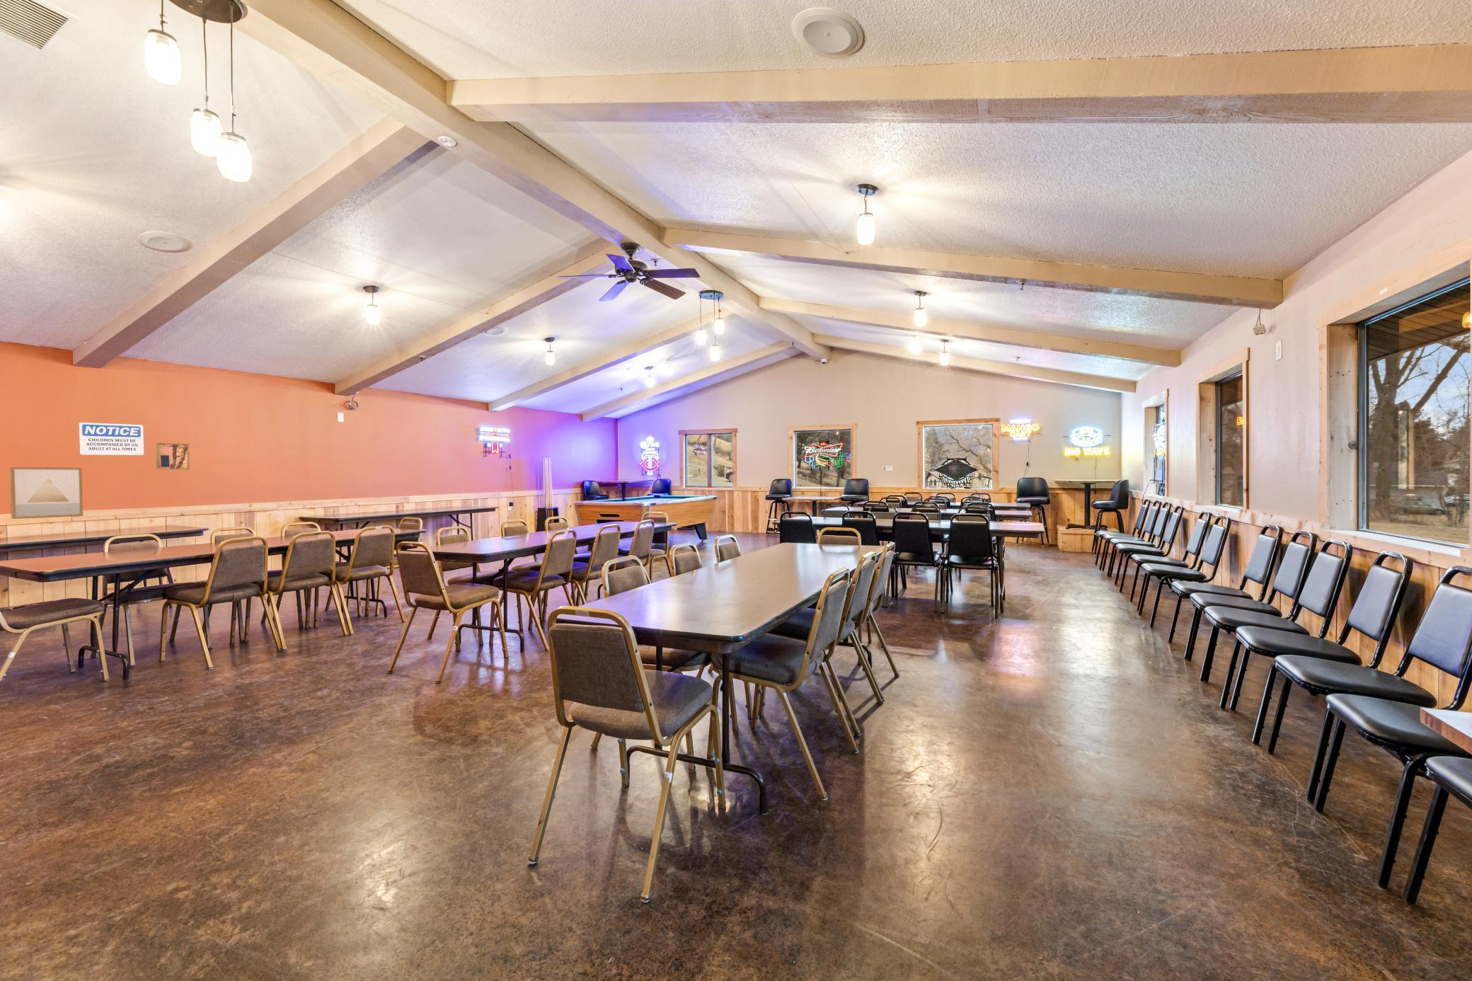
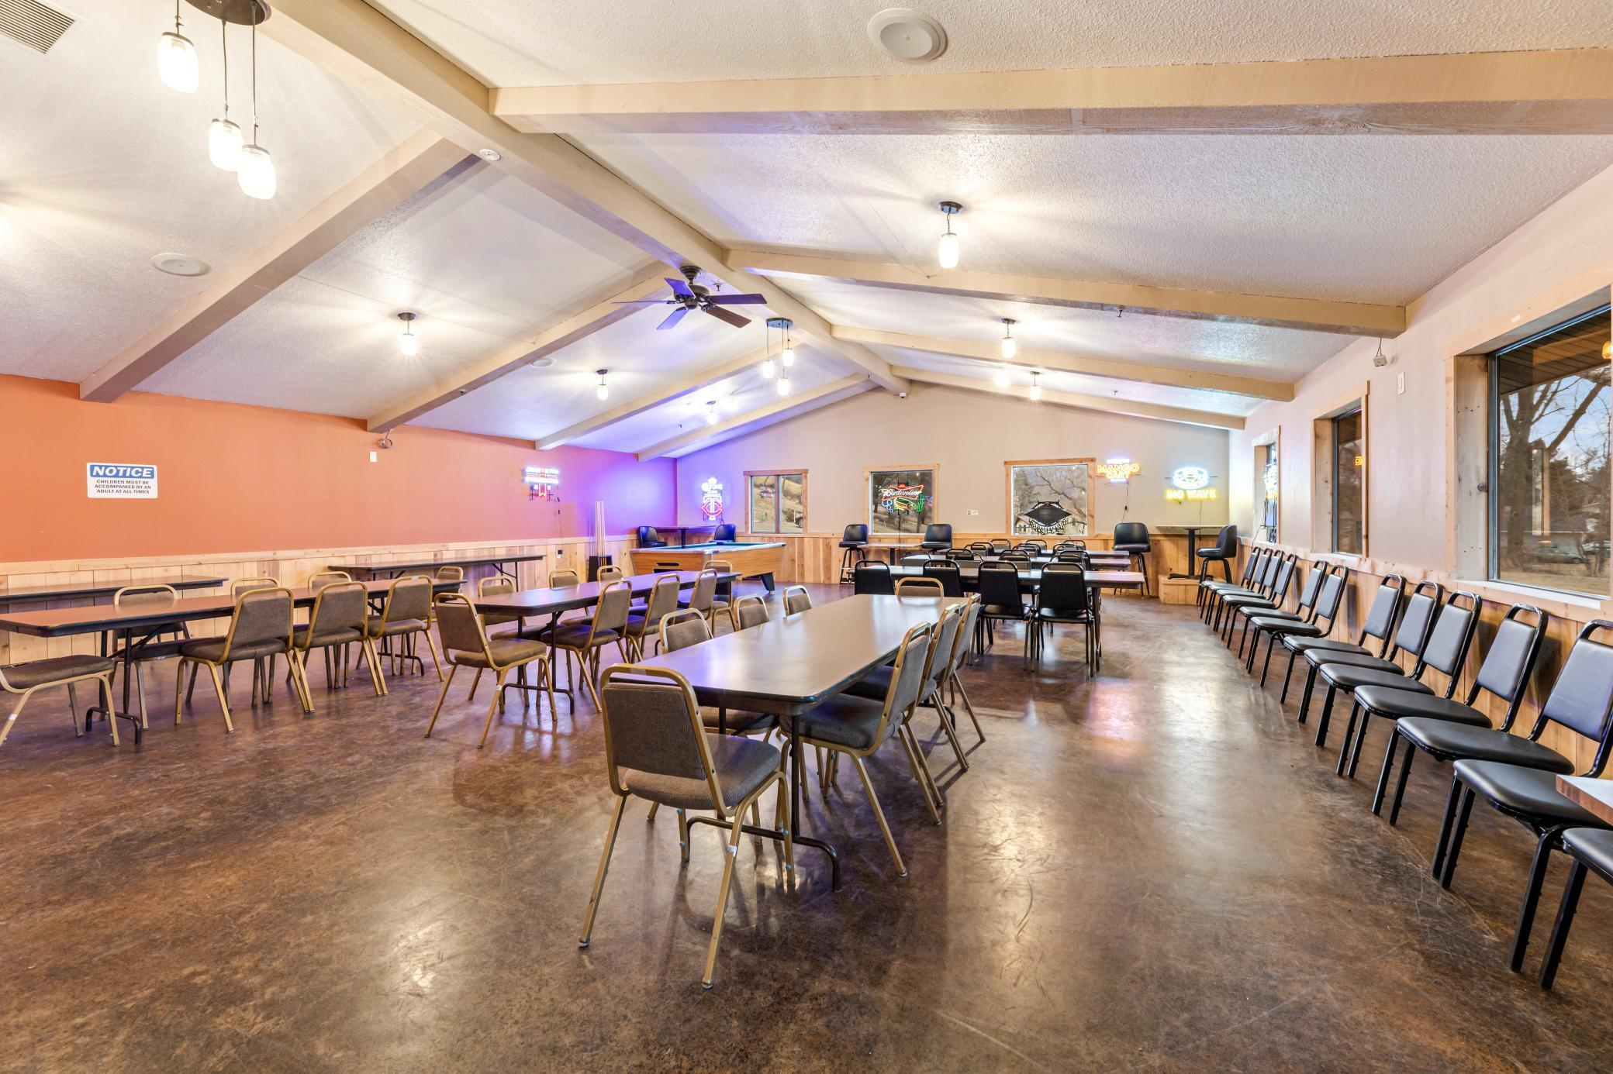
- wall art [155,442,190,471]
- wall art [9,466,83,520]
